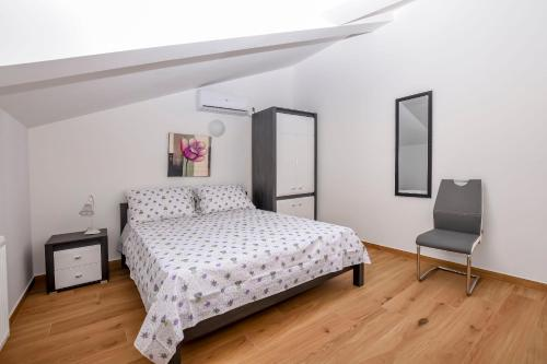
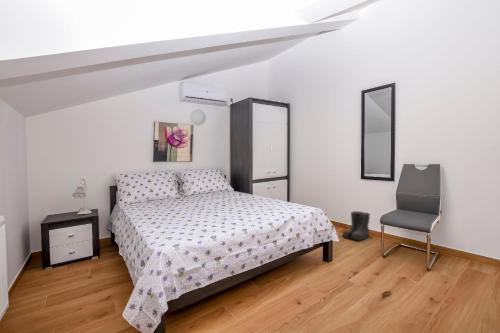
+ boots [342,210,371,241]
